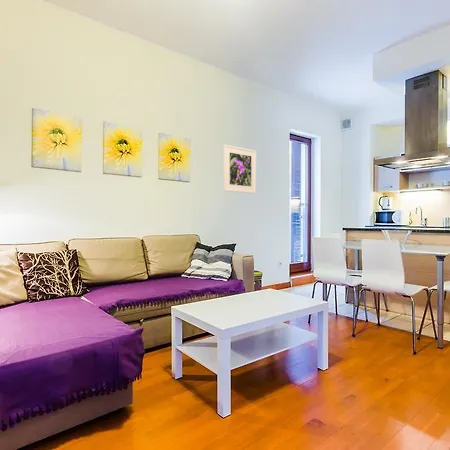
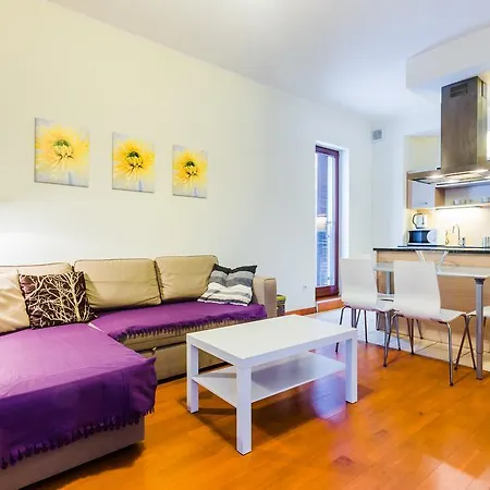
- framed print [223,144,257,194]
